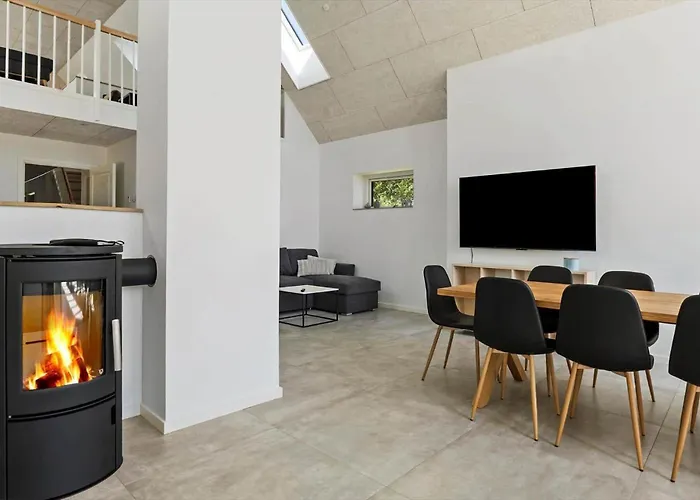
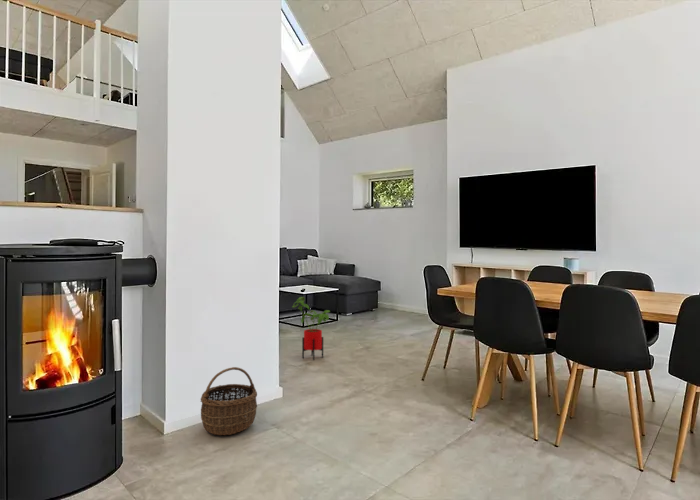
+ house plant [291,296,331,361]
+ wicker basket [199,366,258,436]
